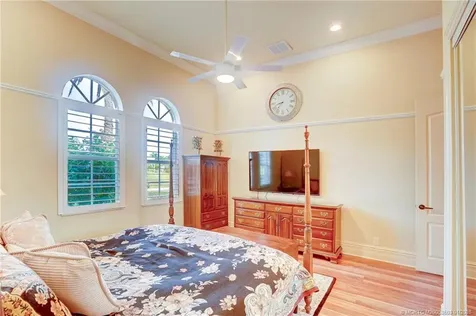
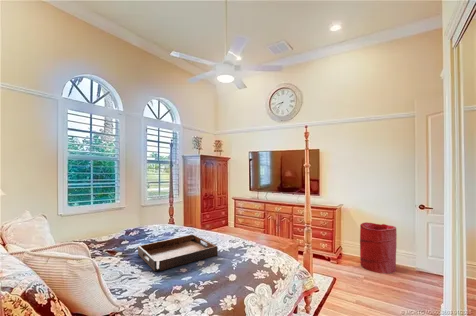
+ laundry hamper [359,221,398,275]
+ serving tray [137,233,219,272]
